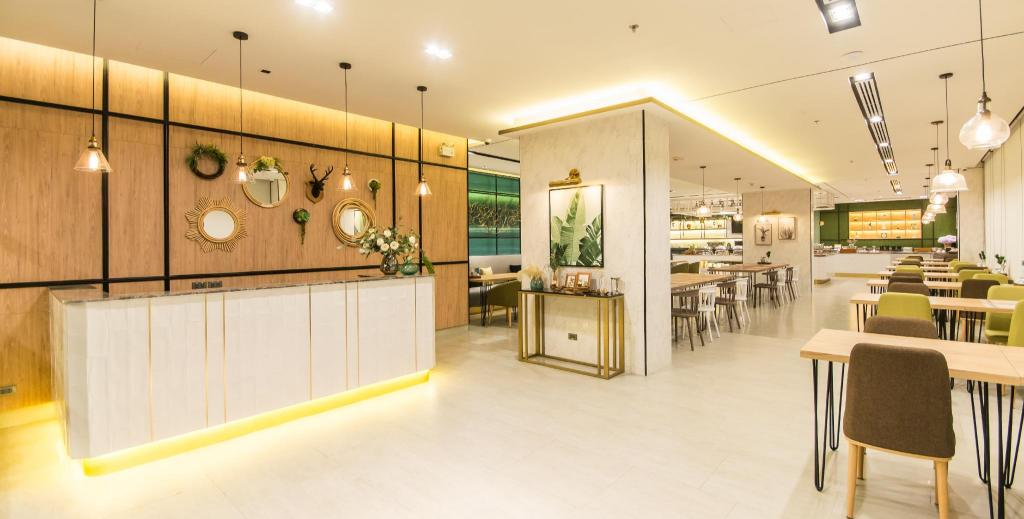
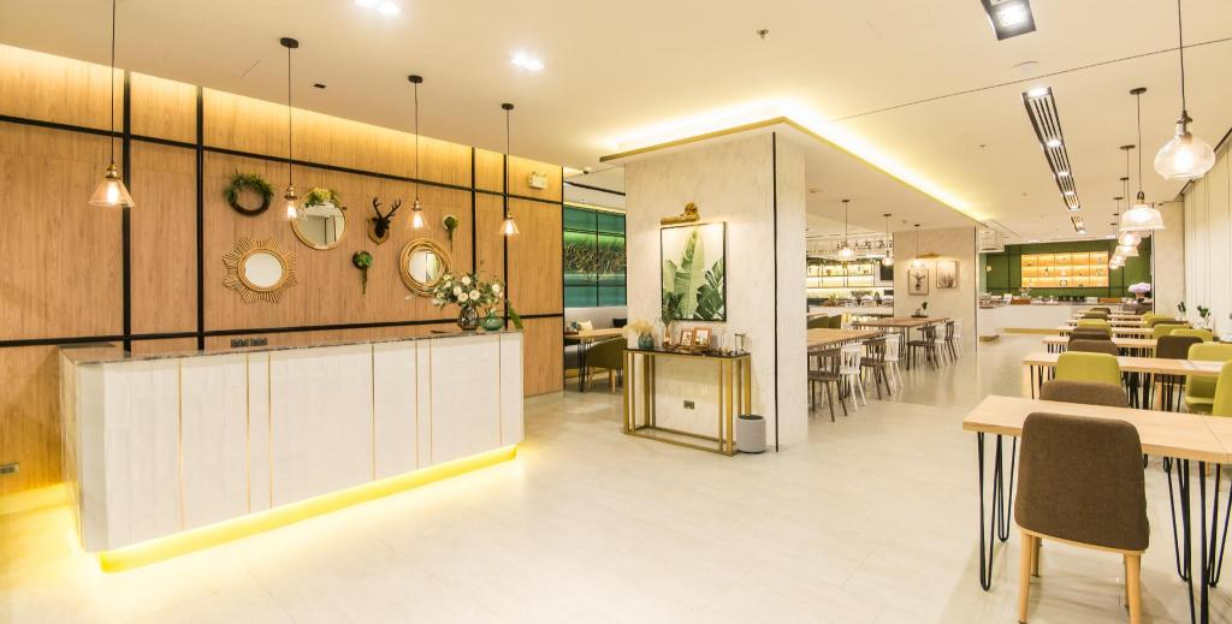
+ plant pot [734,414,768,454]
